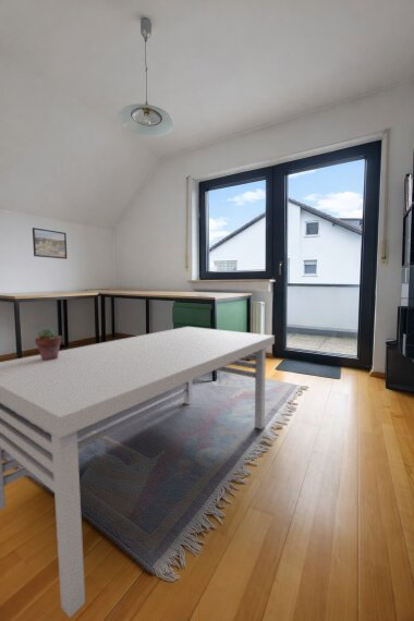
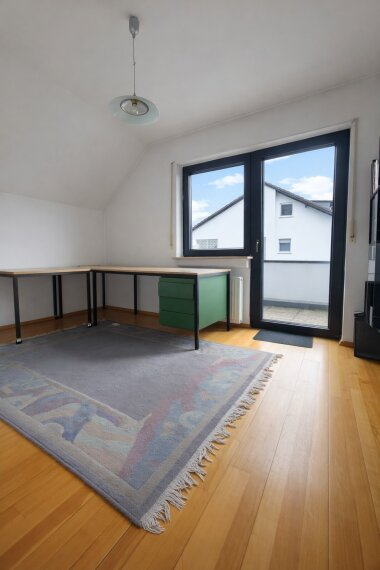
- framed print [32,227,69,260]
- coffee table [0,326,276,619]
- potted succulent [34,327,63,361]
